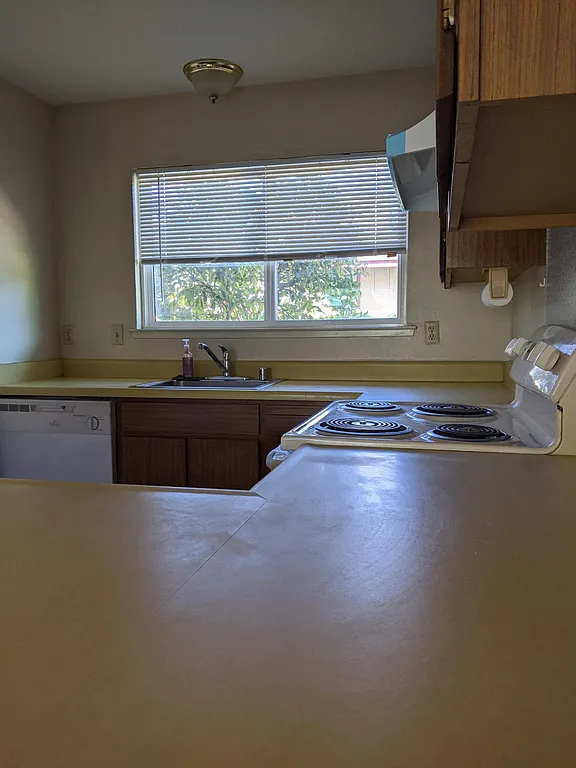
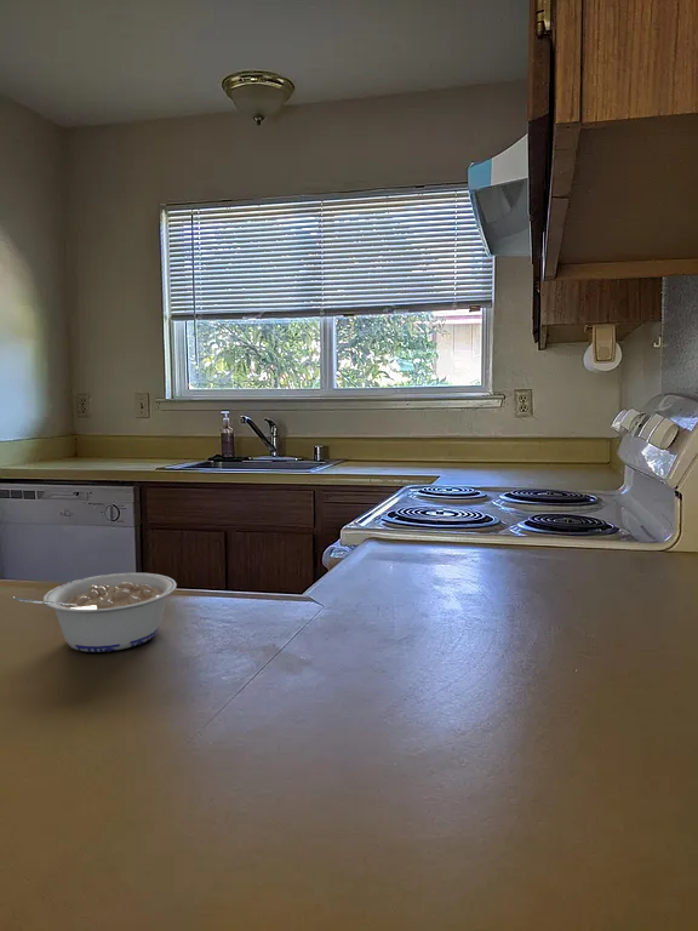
+ legume [12,572,178,653]
